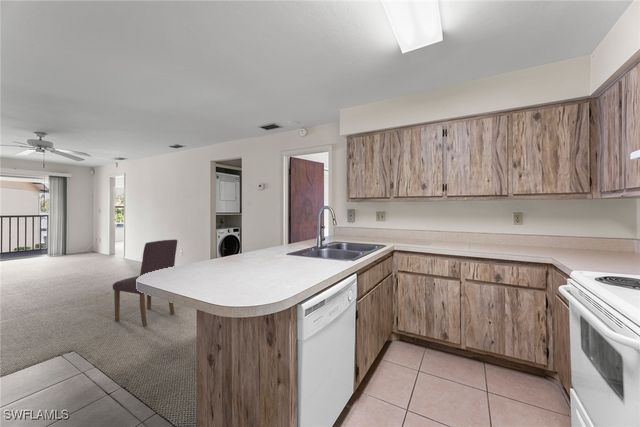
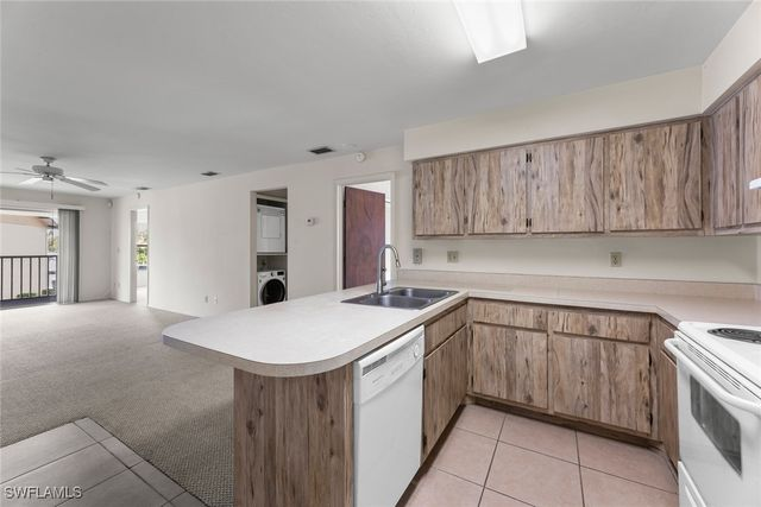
- dining chair [112,239,178,328]
